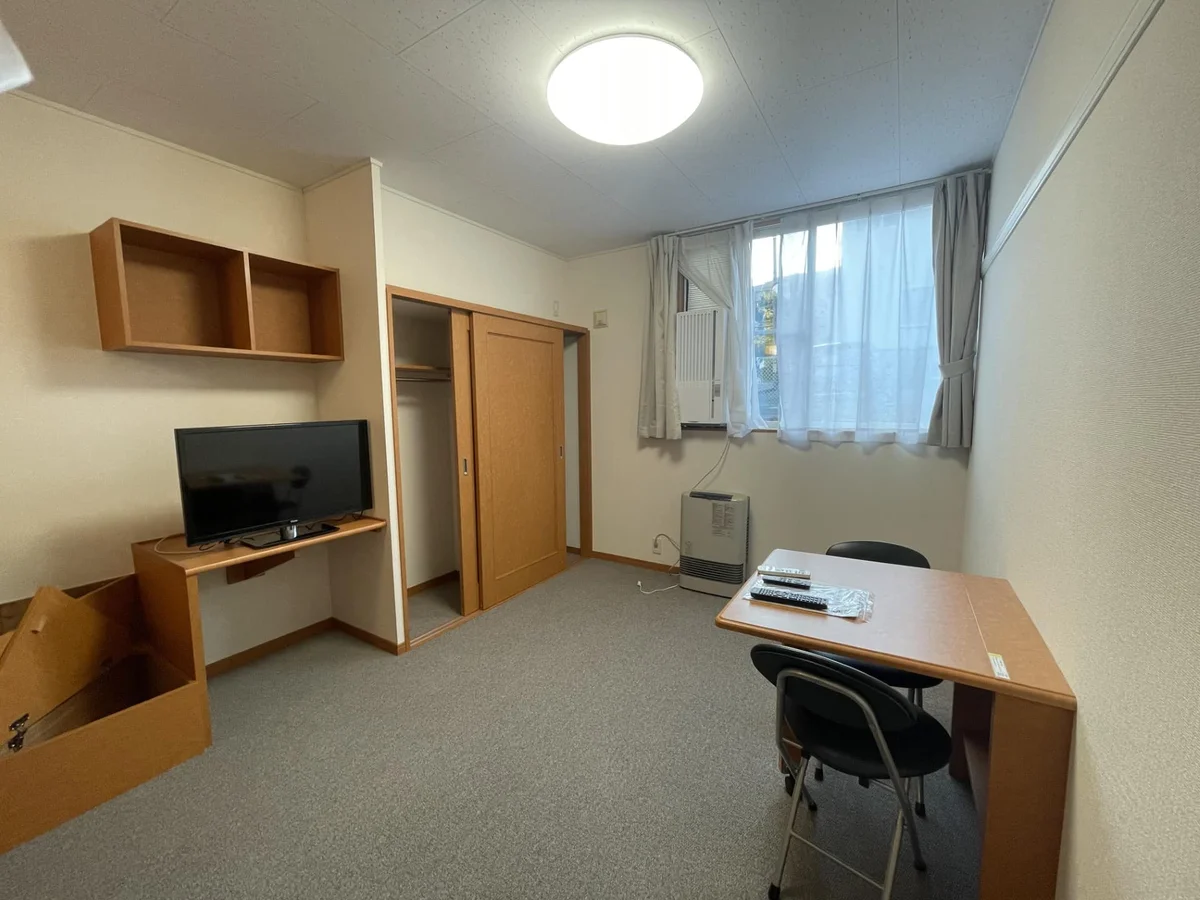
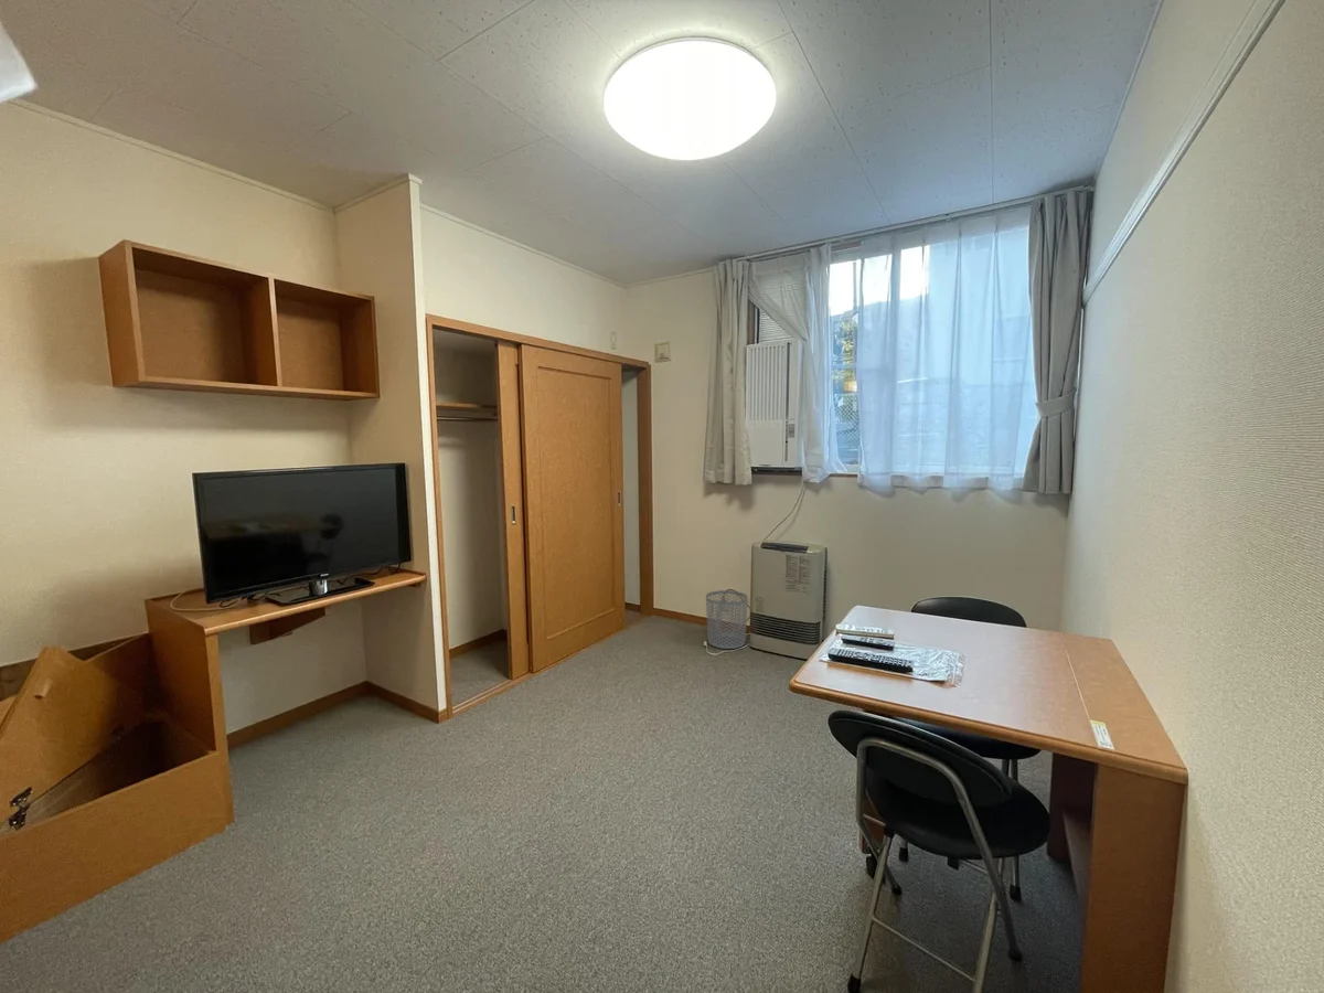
+ waste bin [705,589,748,650]
